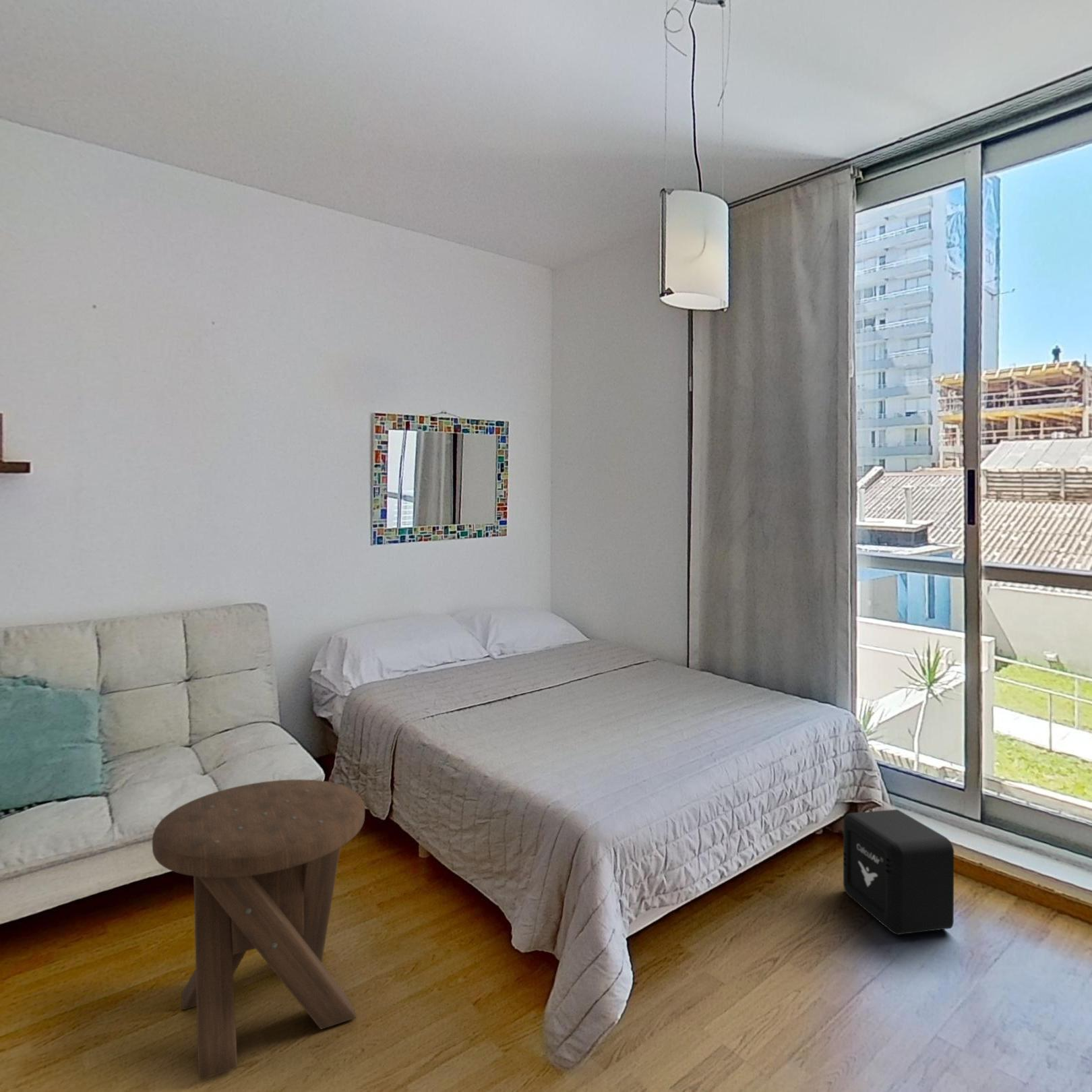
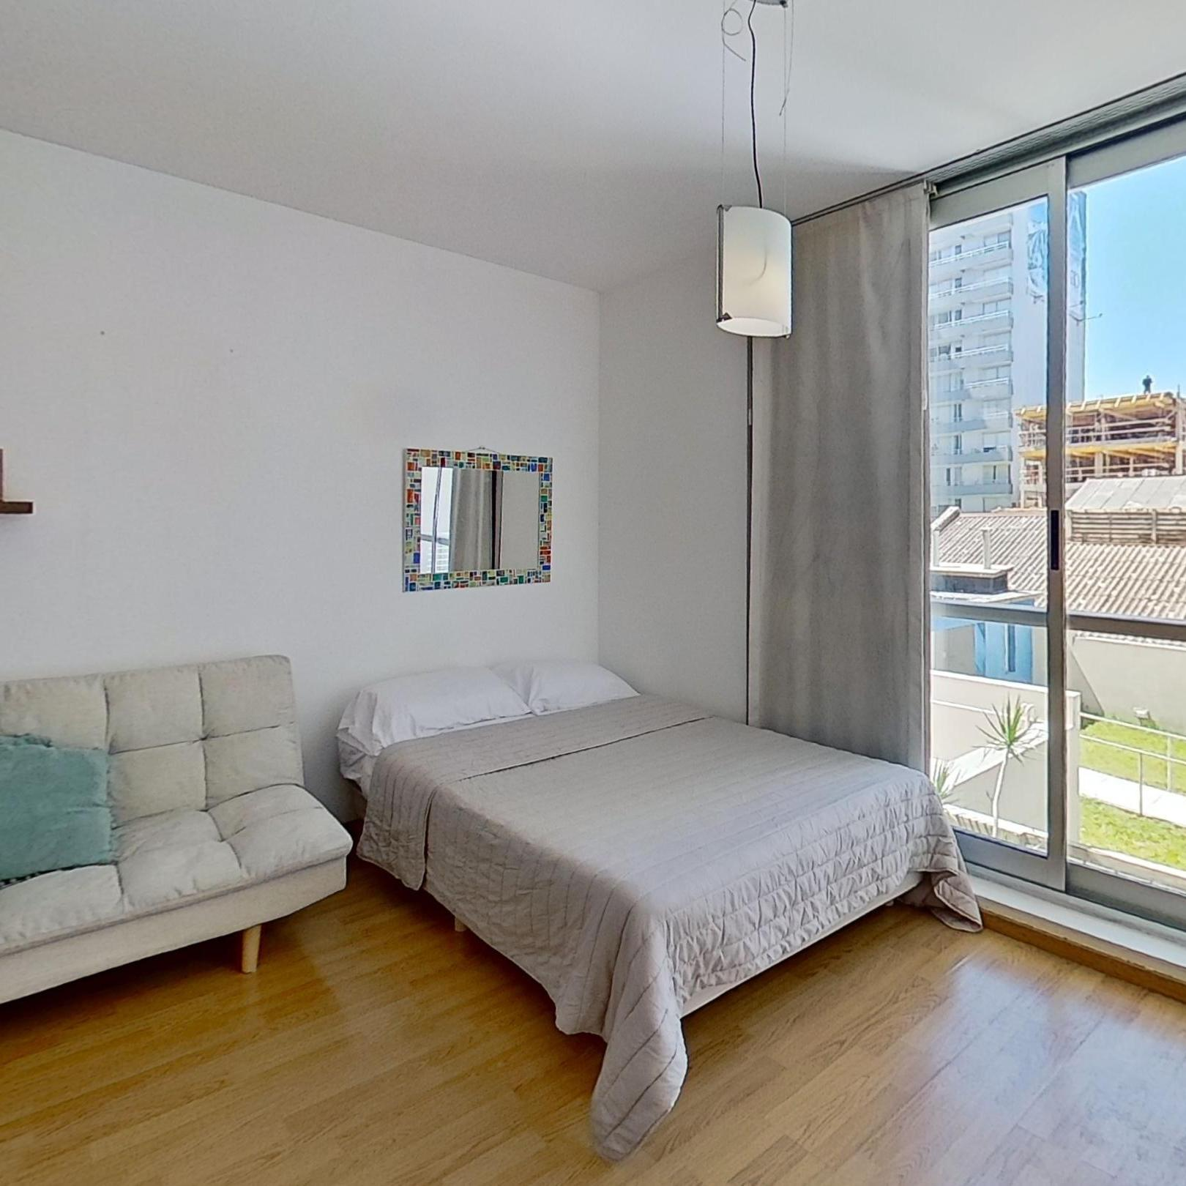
- air purifier [843,809,954,936]
- music stool [151,779,365,1081]
